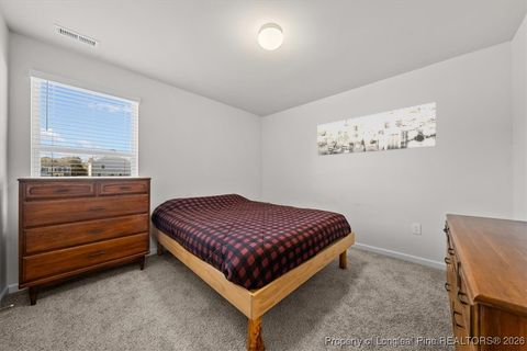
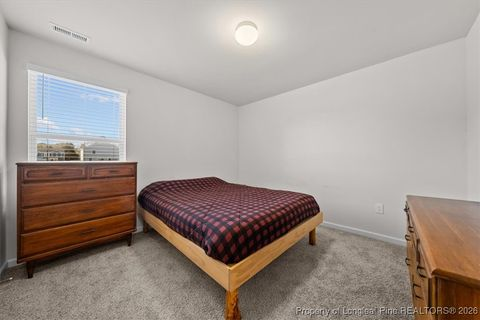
- wall art [316,102,437,157]
